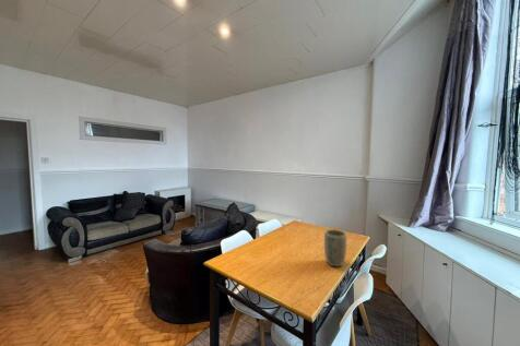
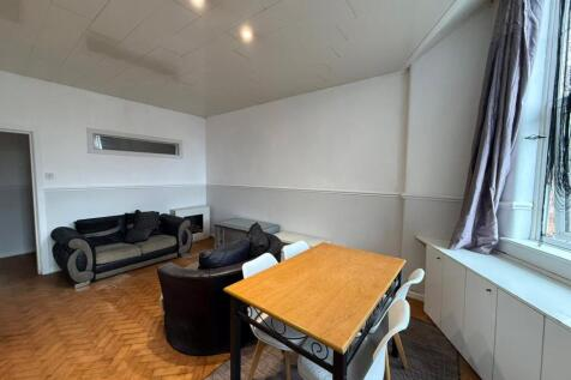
- plant pot [323,228,347,269]
